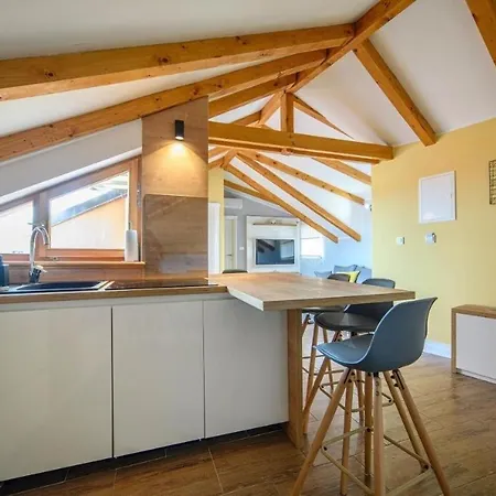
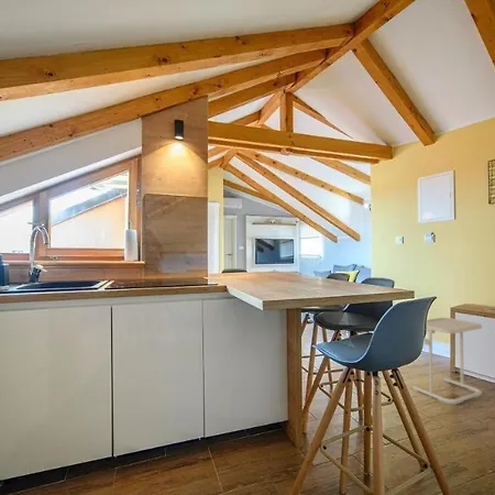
+ side table [411,317,483,406]
